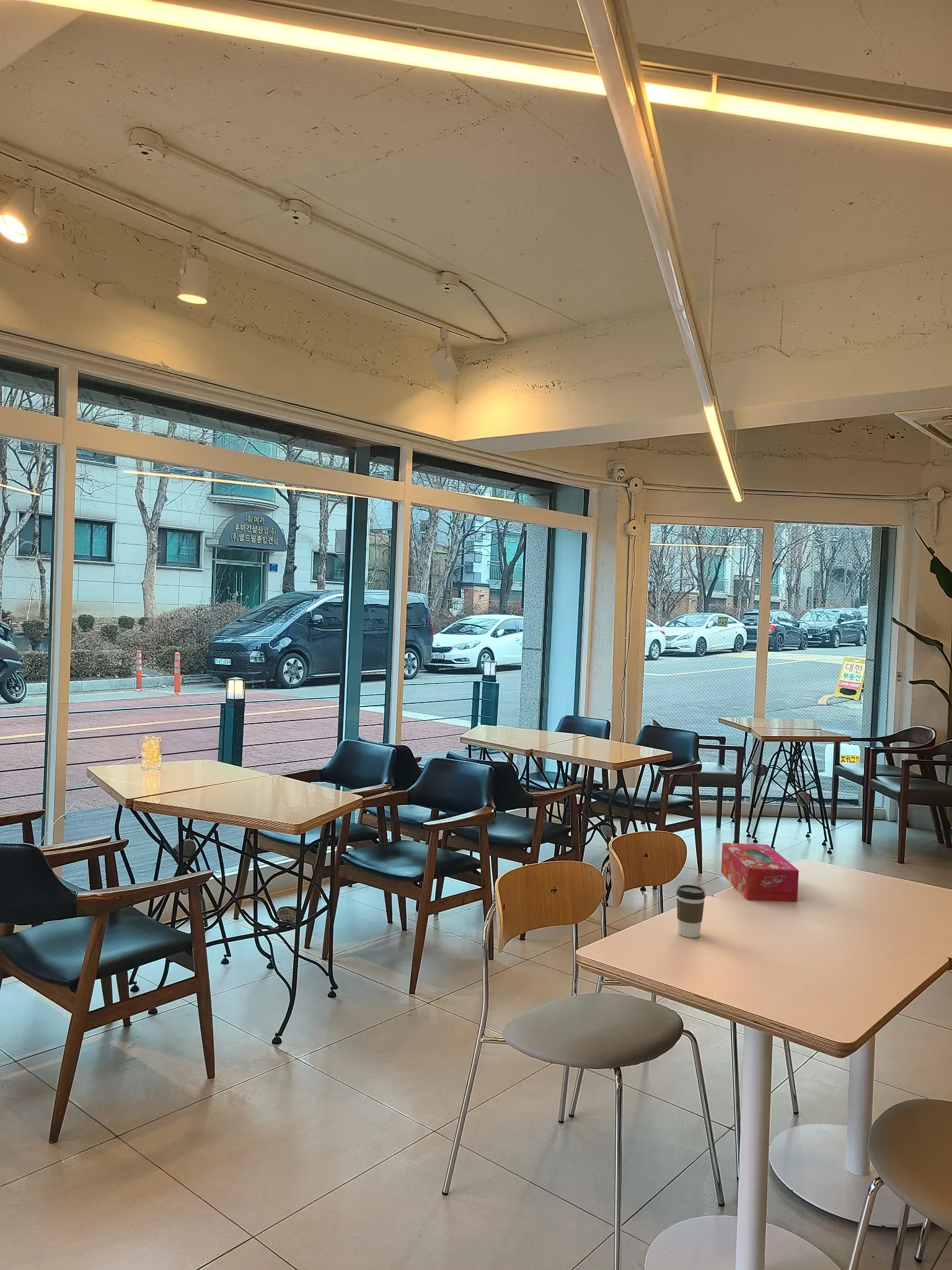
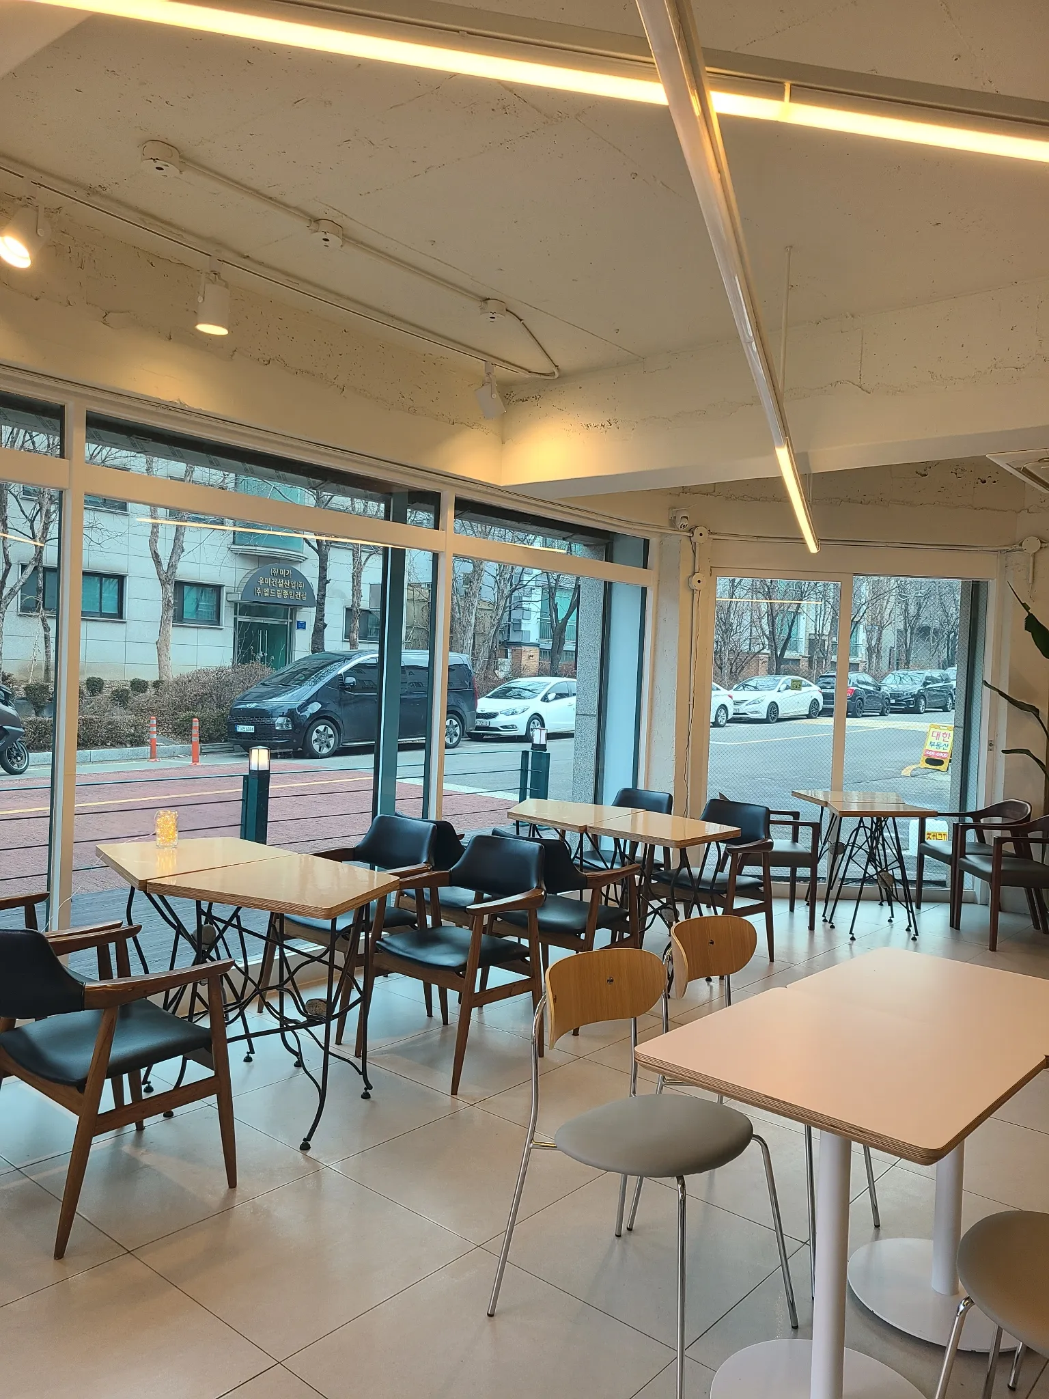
- tissue box [720,842,800,902]
- coffee cup [676,884,706,938]
